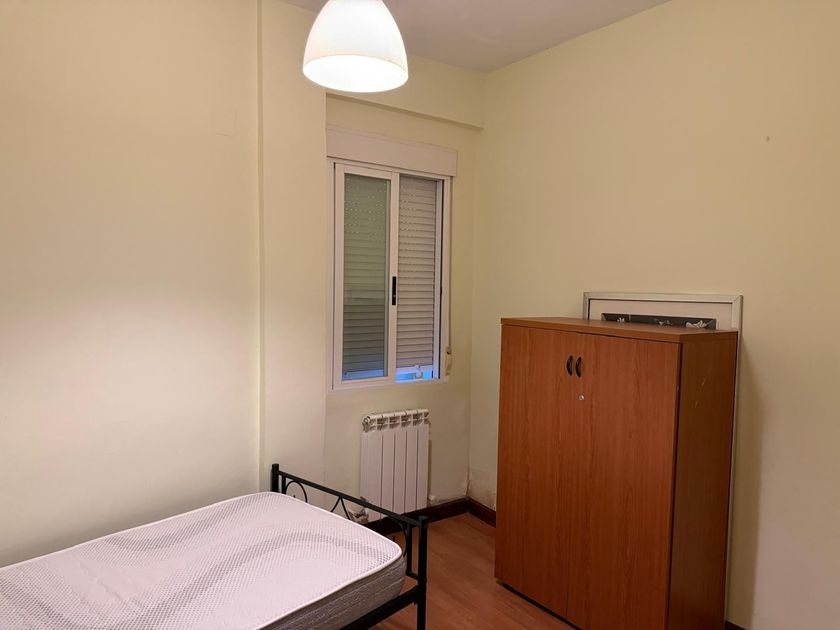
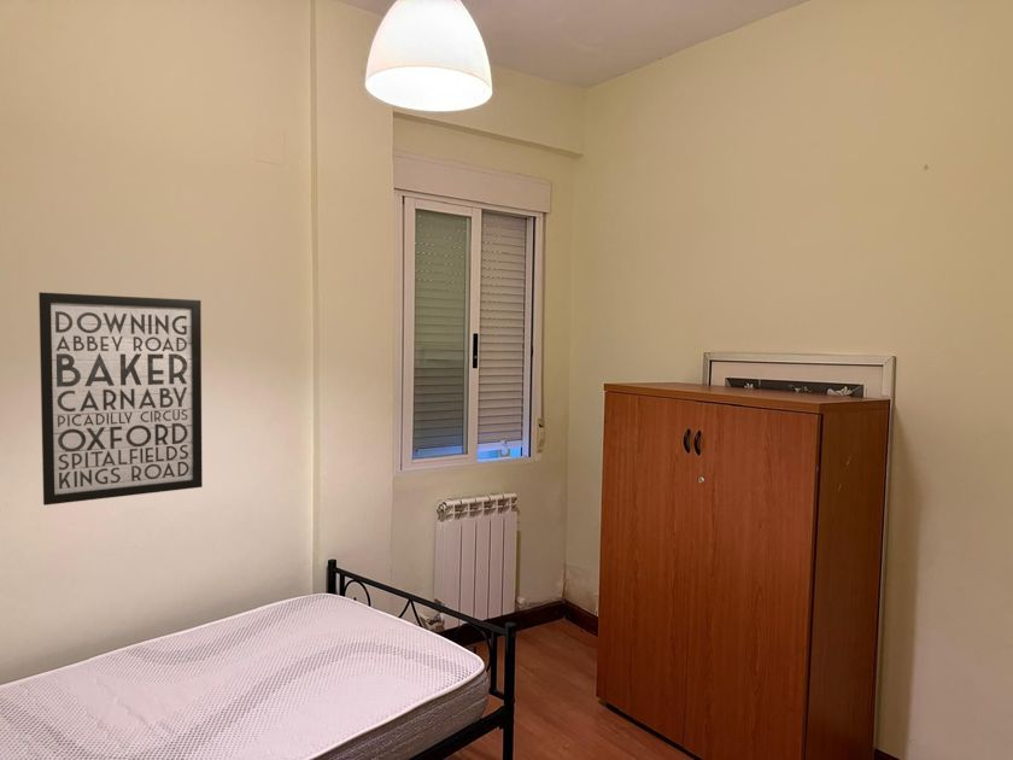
+ wall art [37,291,204,507]
